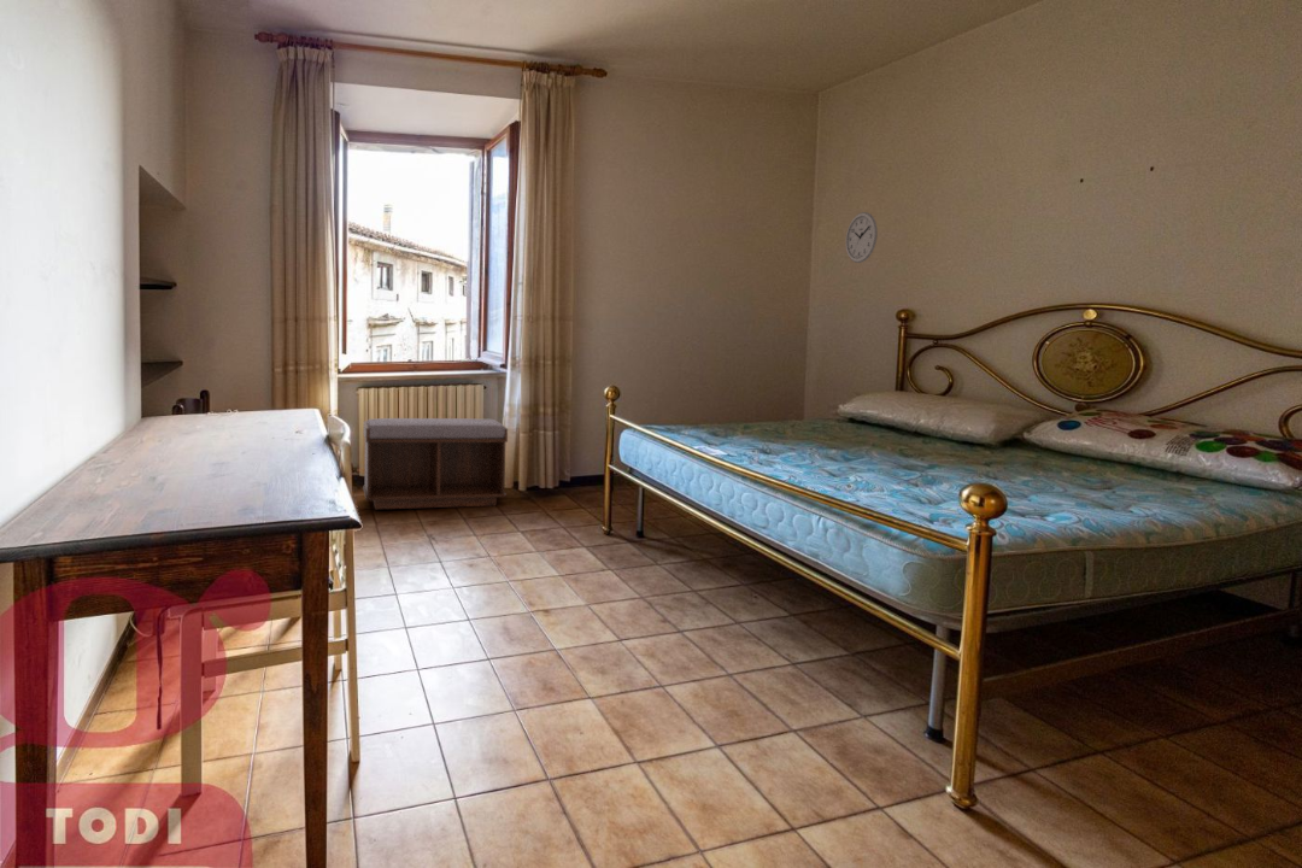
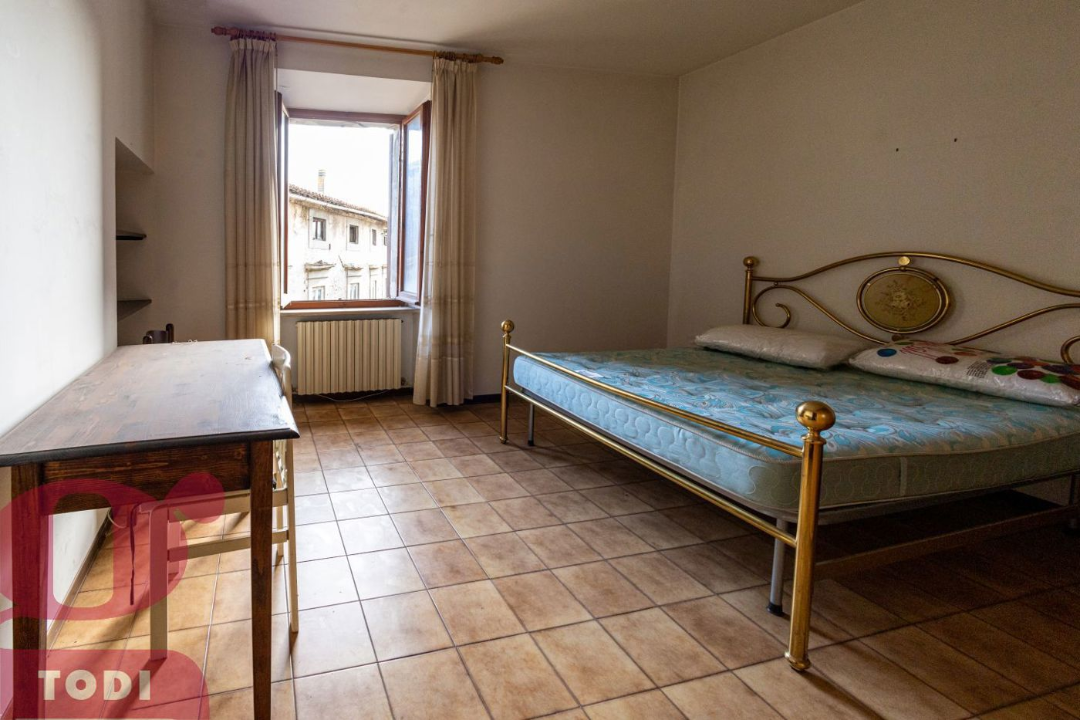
- bench [362,417,509,510]
- wall clock [845,211,879,264]
